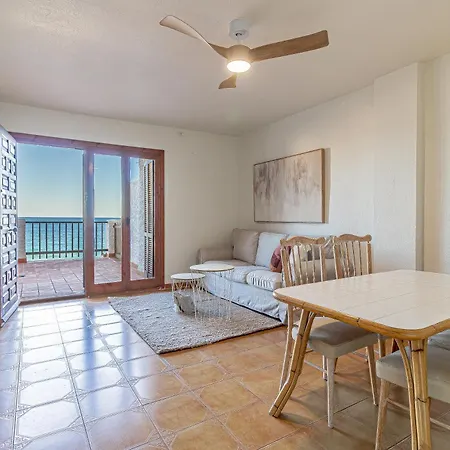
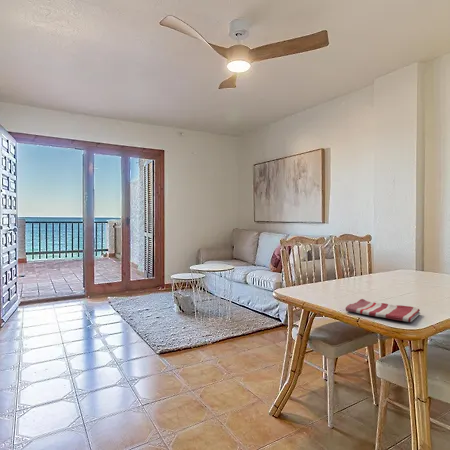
+ dish towel [345,298,421,323]
